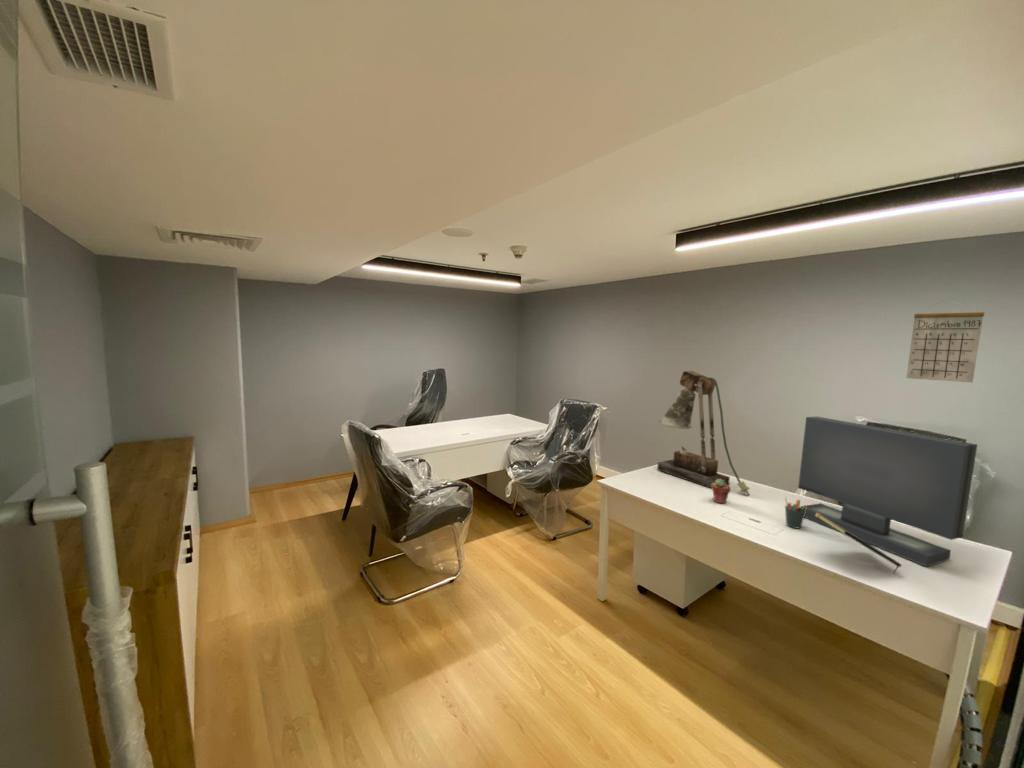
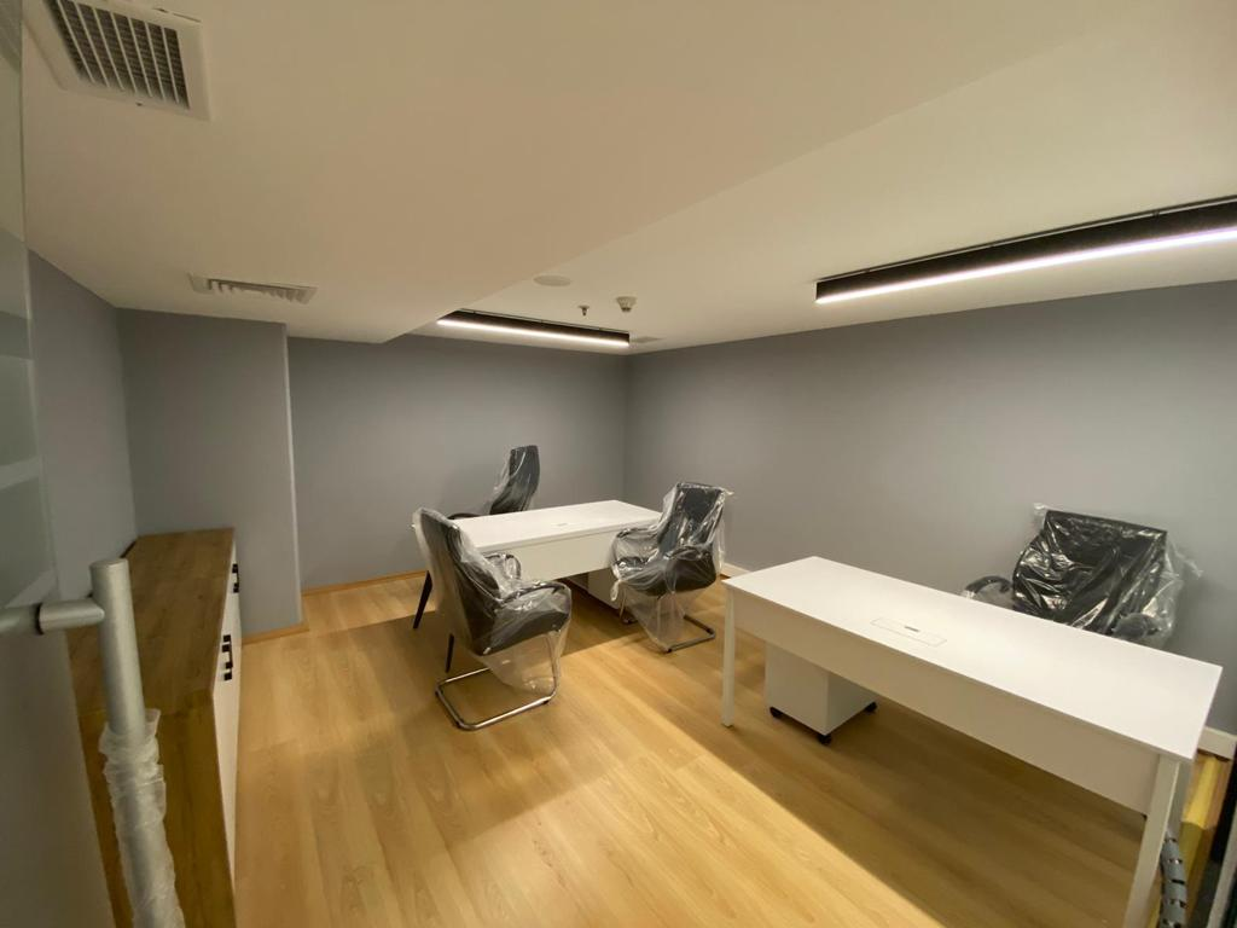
- calendar [905,298,985,384]
- potted succulent [711,479,732,505]
- pen holder [784,496,807,529]
- notepad [815,512,903,575]
- monitor [797,416,978,568]
- desk lamp [656,370,751,497]
